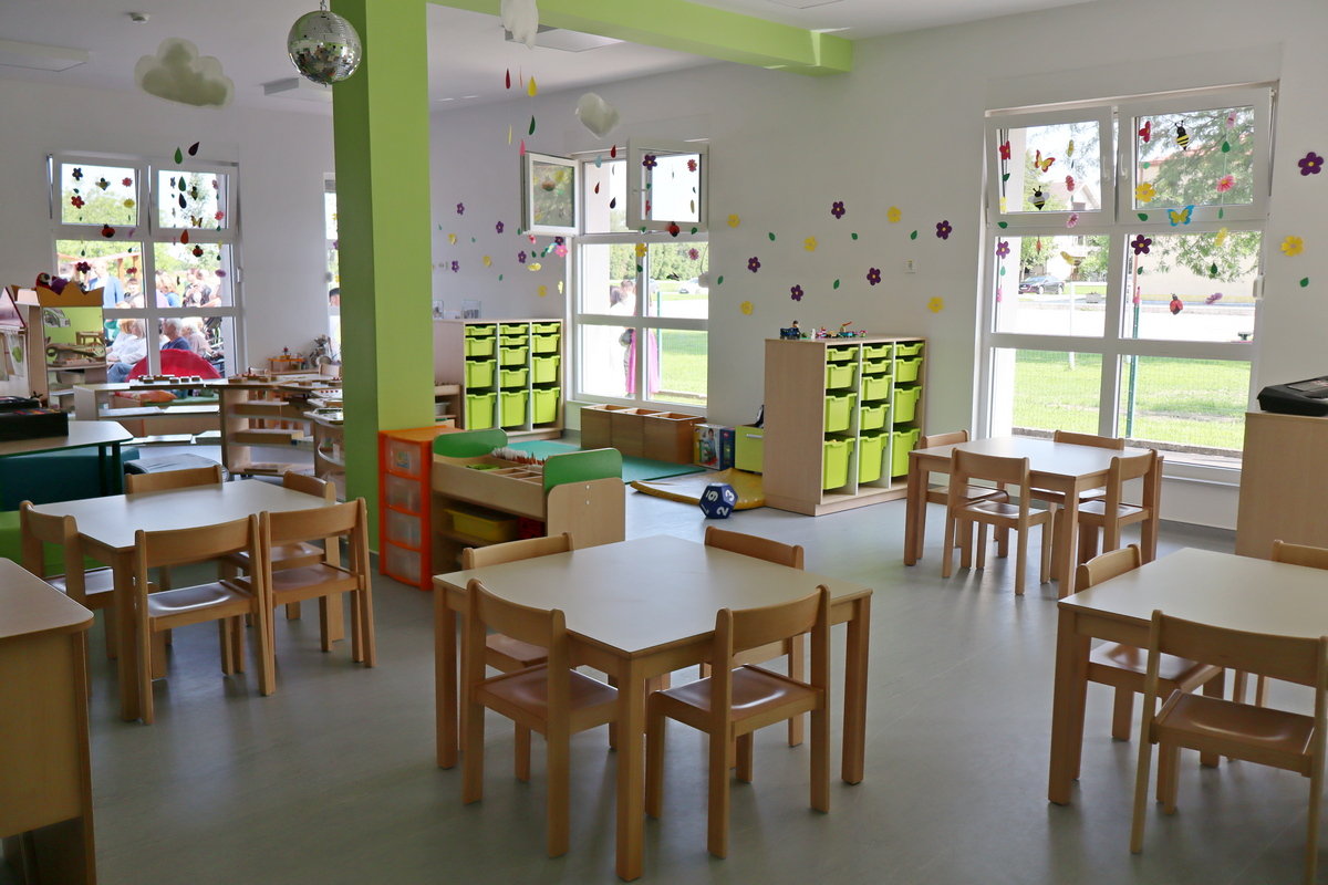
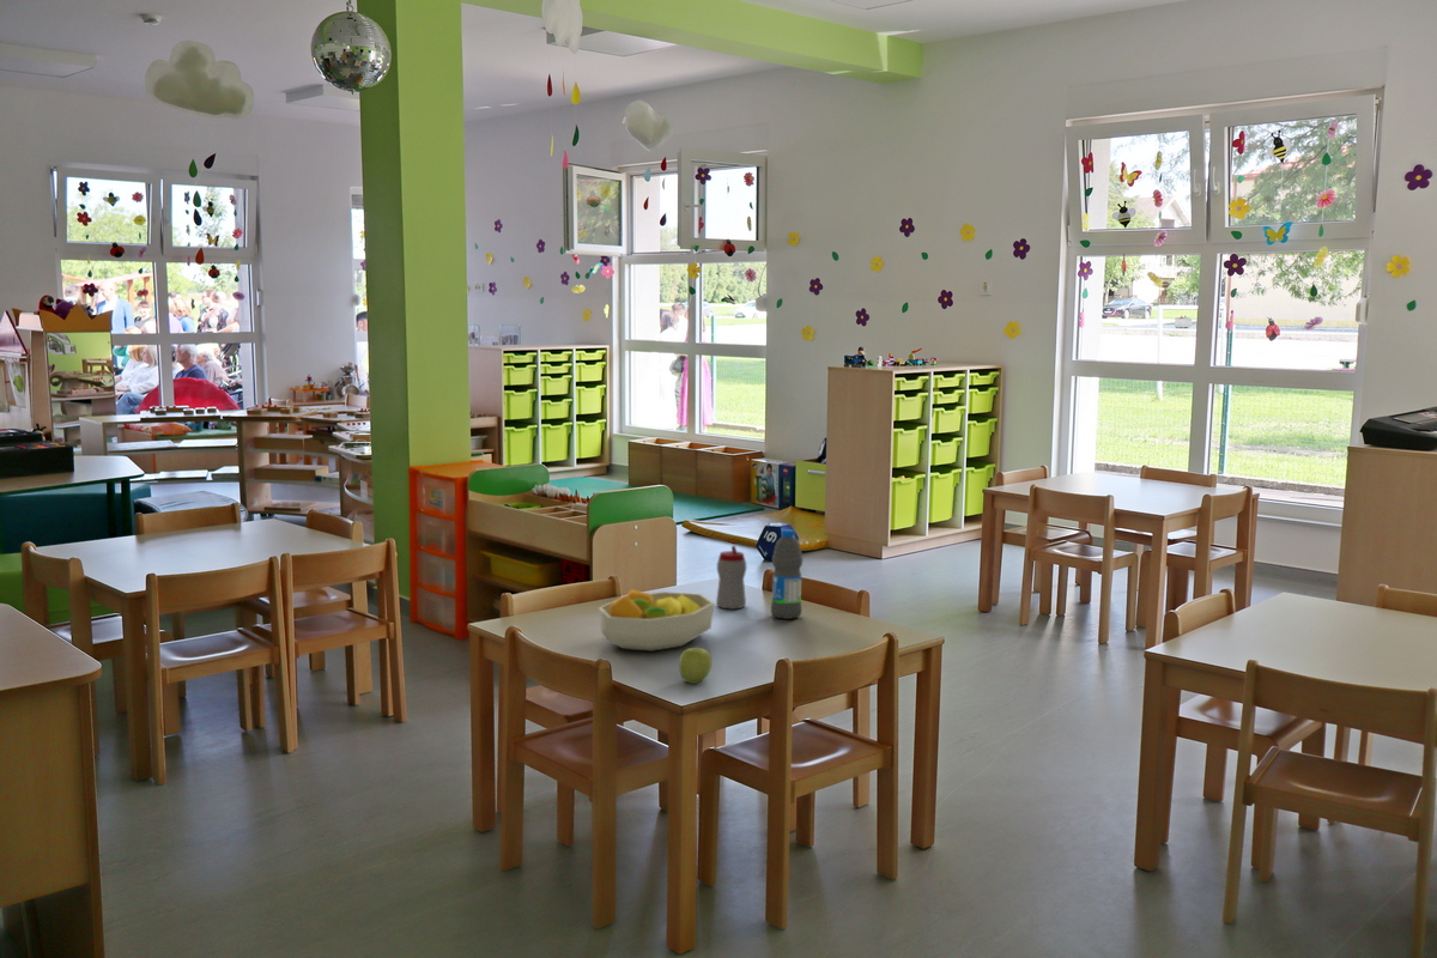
+ fruit bowl [598,588,715,653]
+ water bottle [770,528,804,620]
+ apple [678,647,713,685]
+ sippy cup [715,545,747,610]
